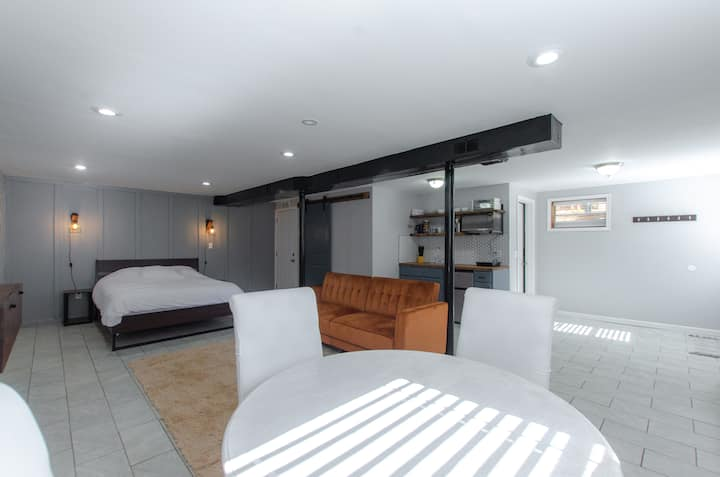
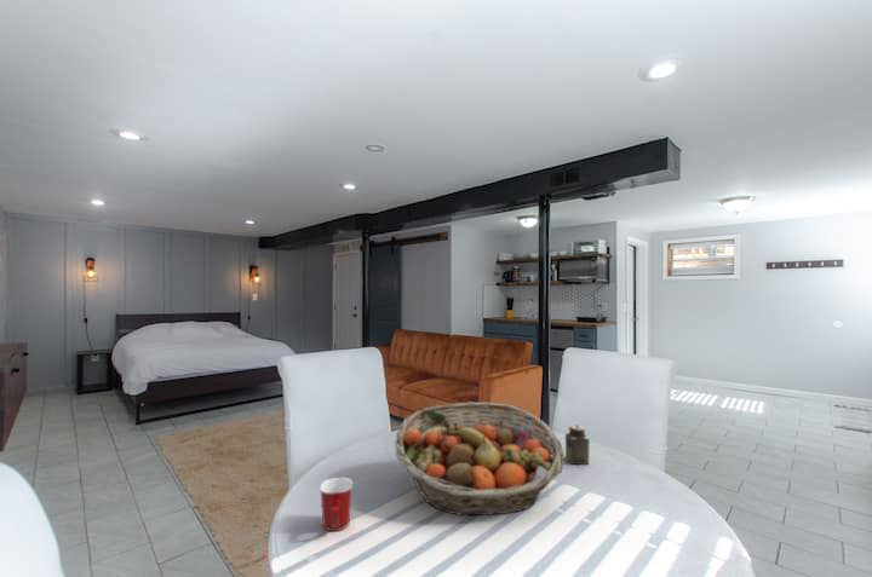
+ salt shaker [564,423,591,466]
+ mug [320,477,354,532]
+ fruit basket [394,402,566,517]
